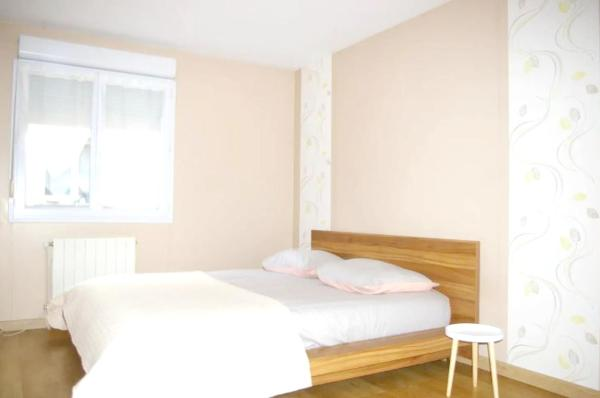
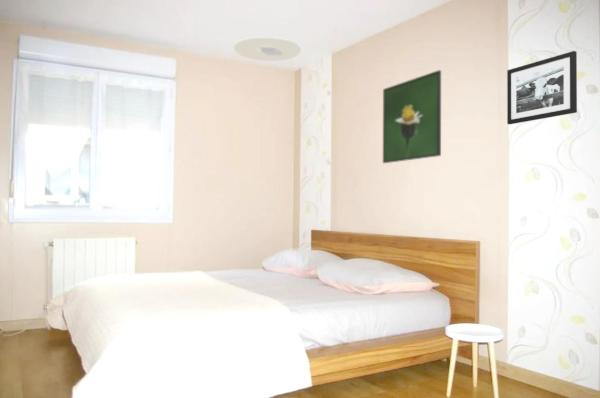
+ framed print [382,69,442,164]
+ ceiling light [232,36,302,62]
+ picture frame [506,50,578,125]
